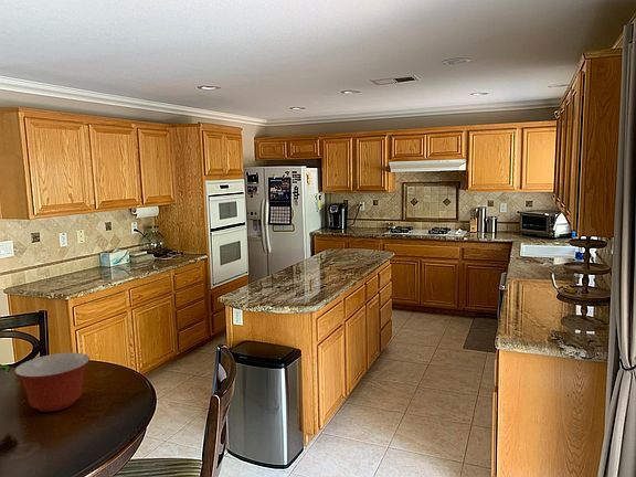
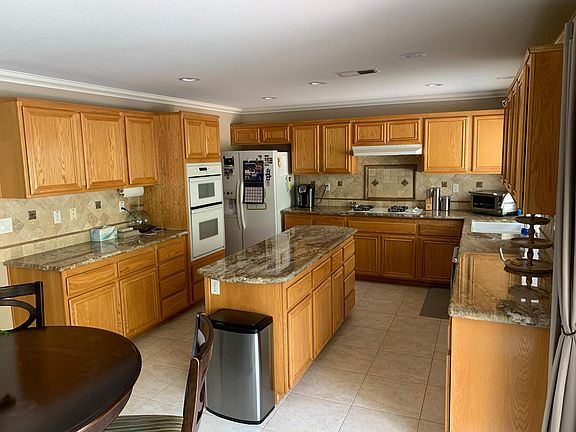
- mixing bowl [13,351,91,413]
